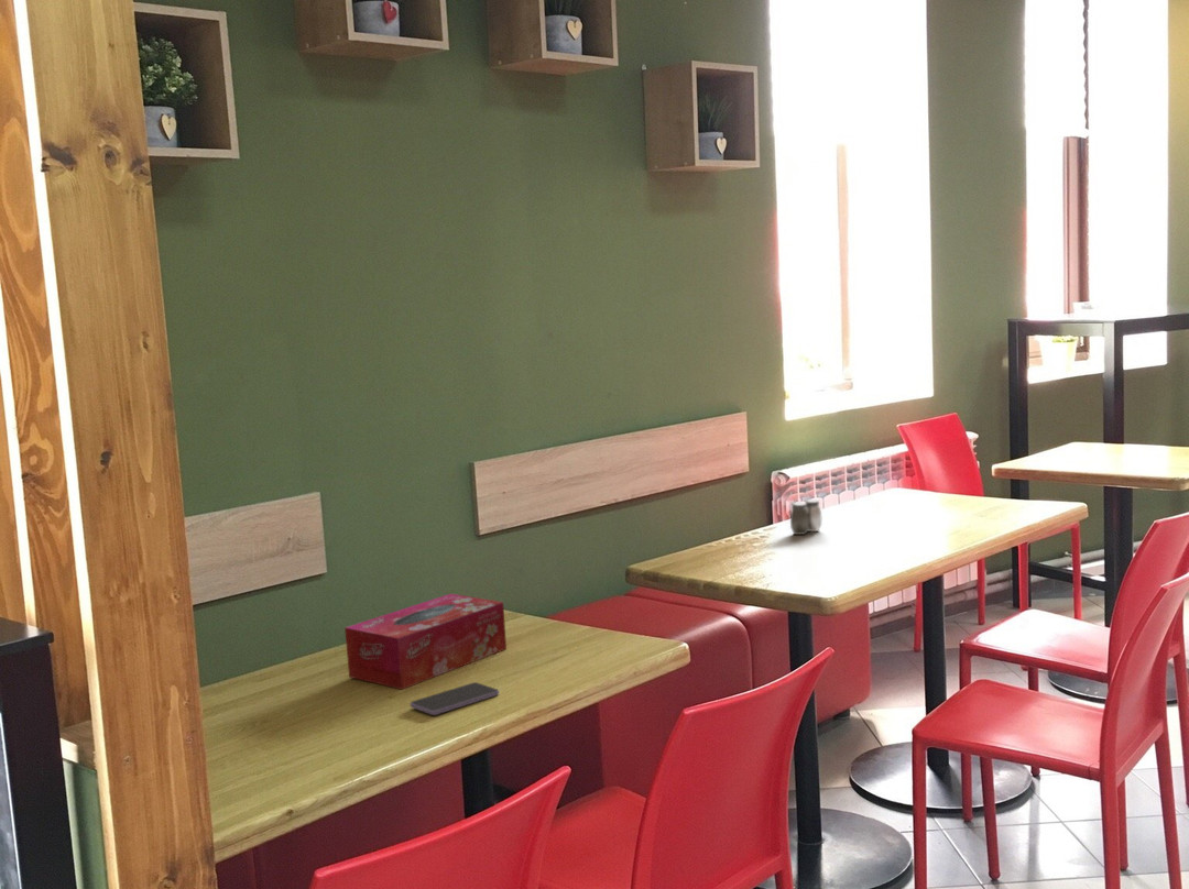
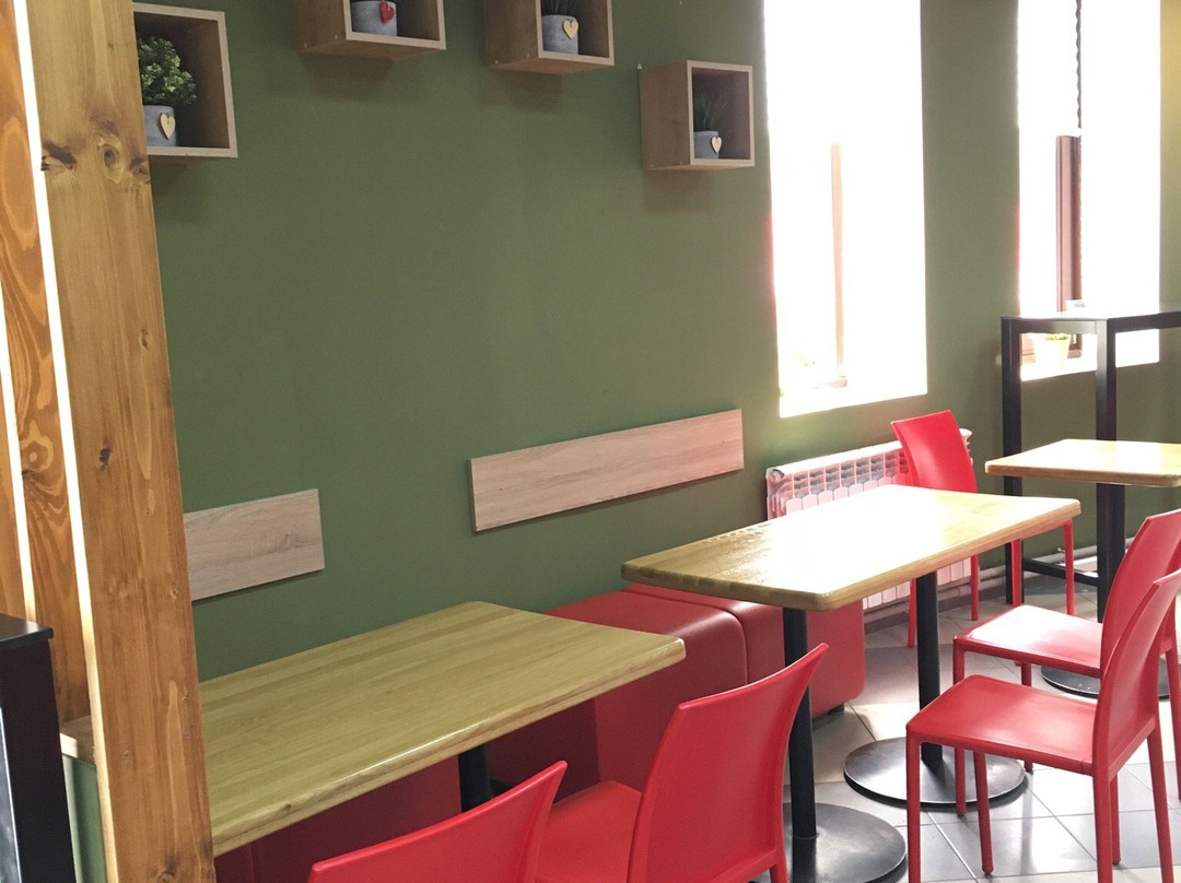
- smartphone [410,681,500,716]
- salt and pepper shaker [789,498,822,536]
- tissue box [343,593,508,690]
